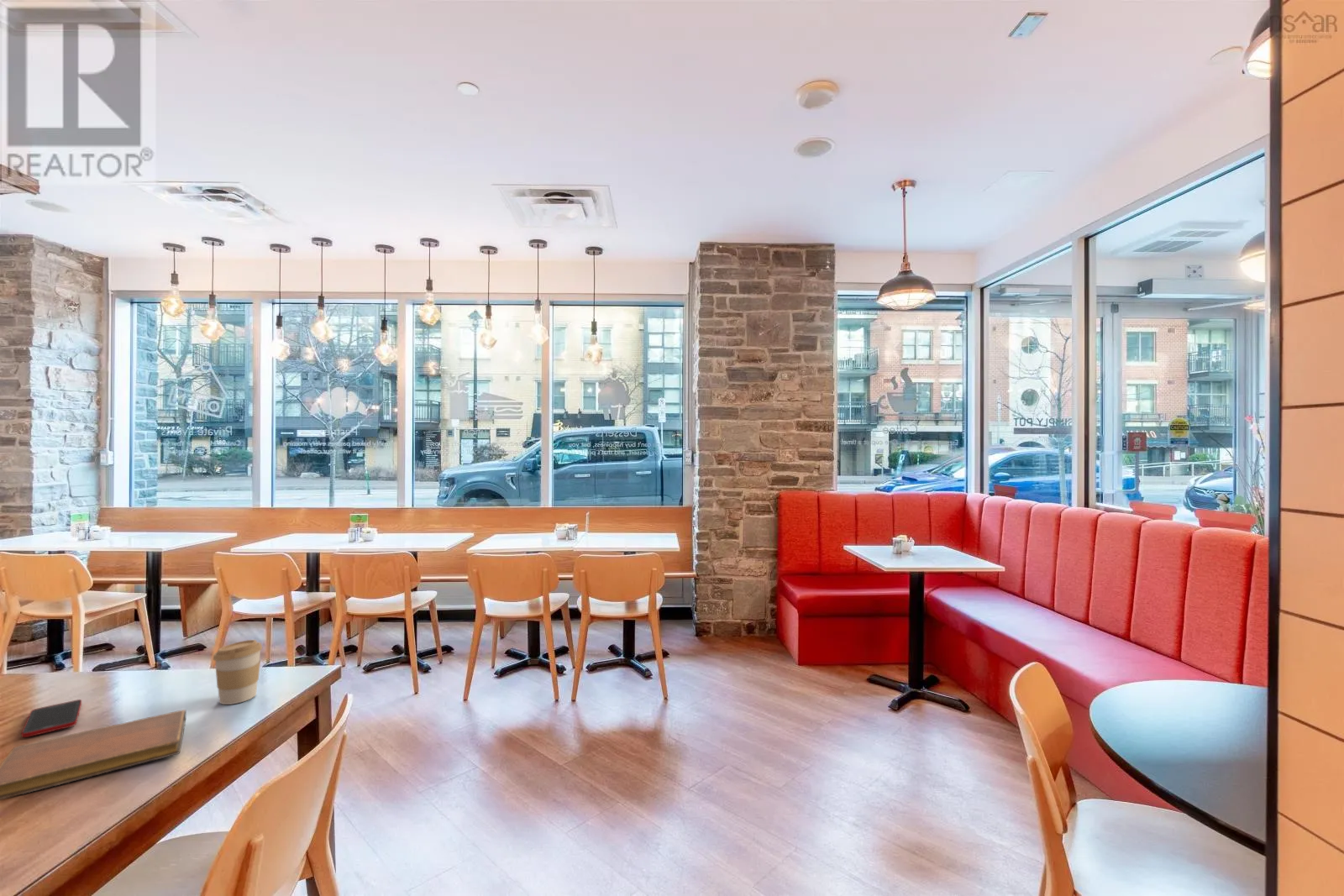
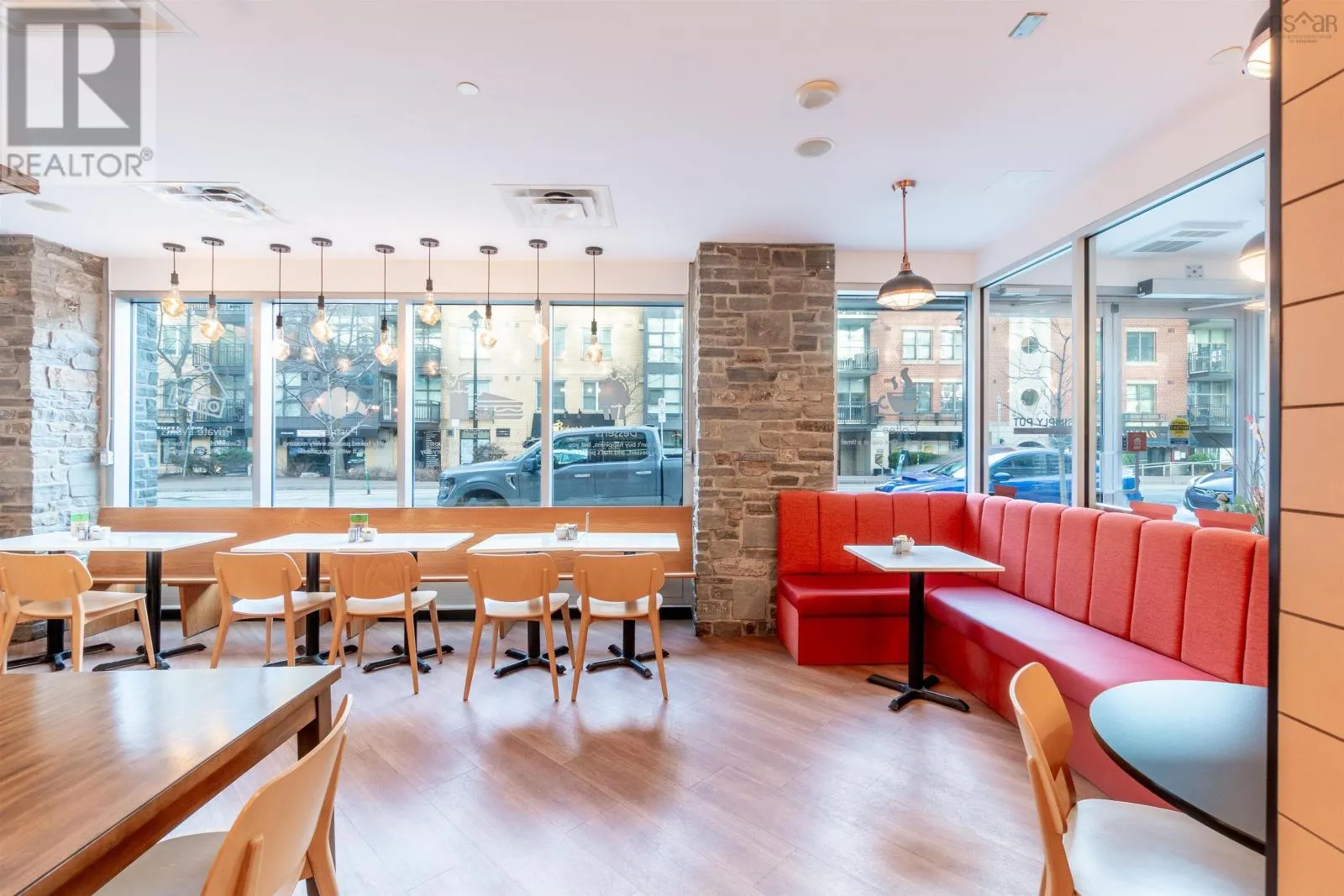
- coffee cup [212,639,263,705]
- cell phone [21,699,82,738]
- notebook [0,709,187,800]
